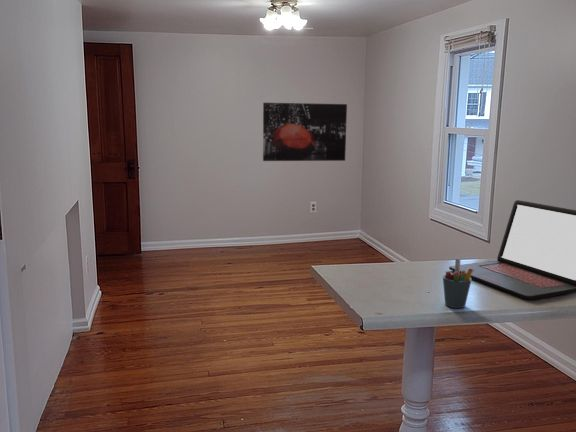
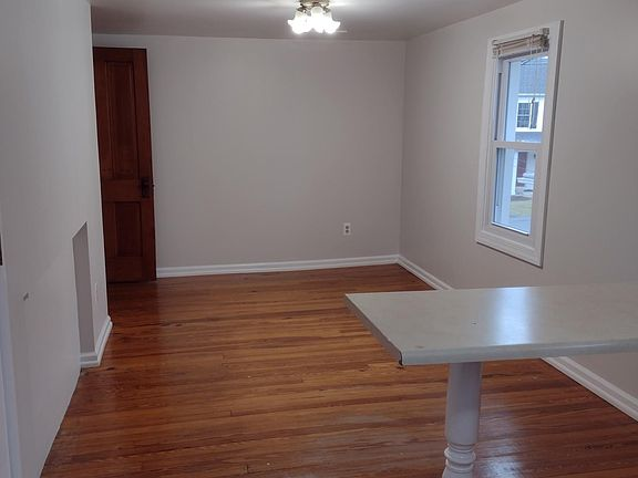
- wall art [262,102,348,162]
- pen holder [442,258,473,309]
- laptop [448,199,576,300]
